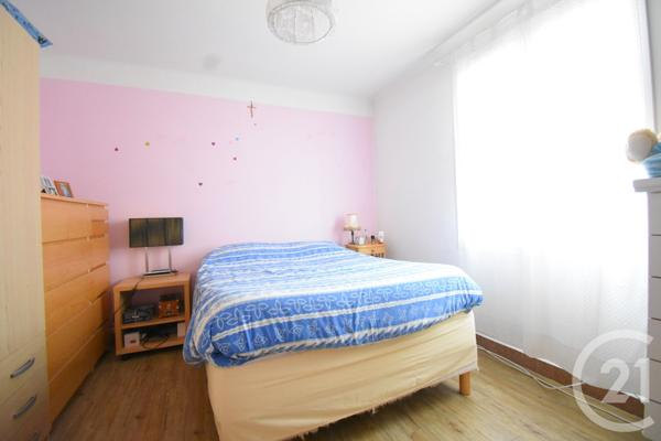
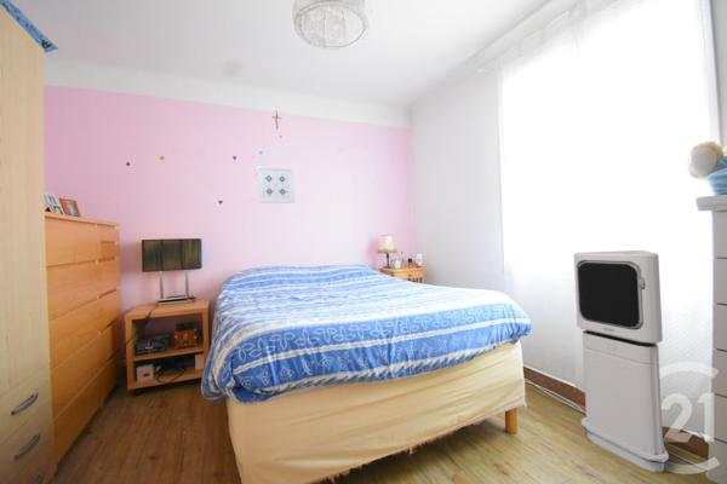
+ air purifier [573,249,670,473]
+ wall art [256,166,296,204]
